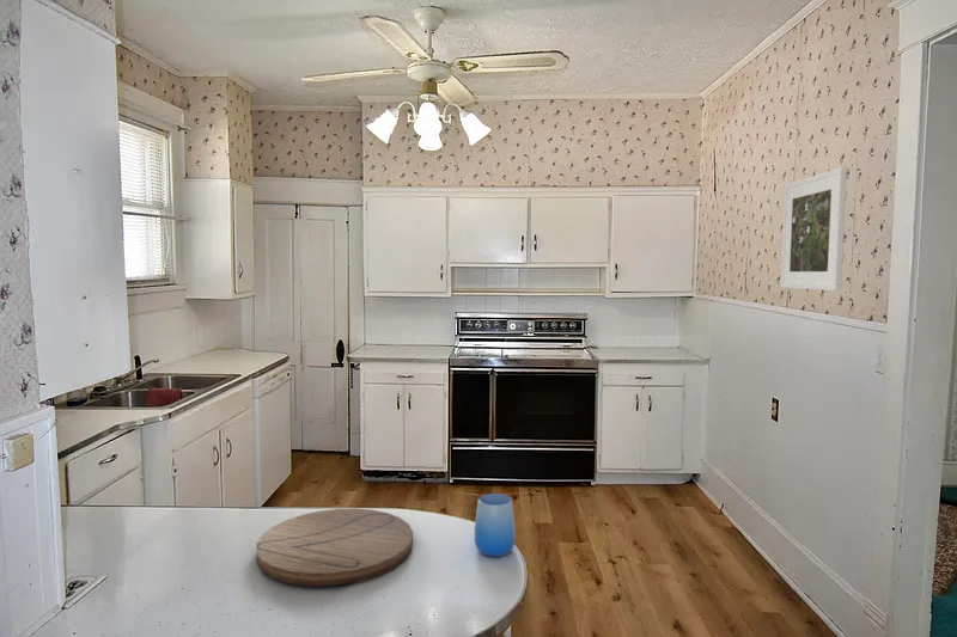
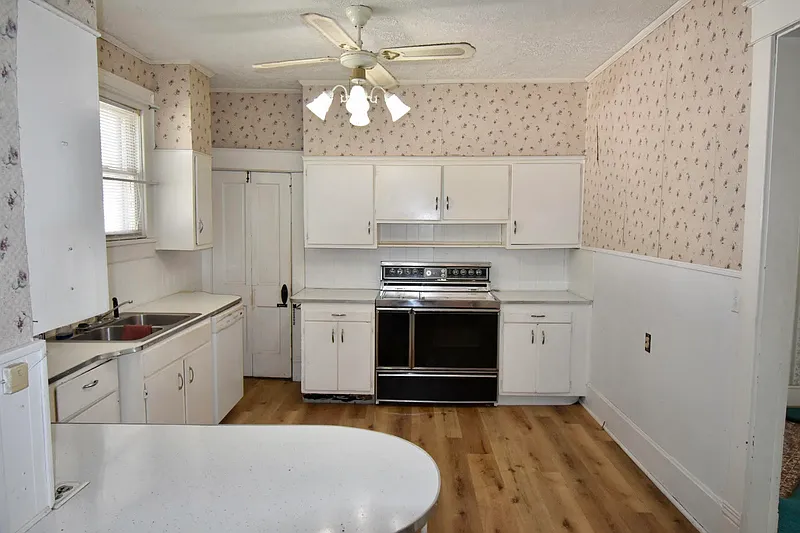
- cutting board [255,508,414,587]
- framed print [780,166,848,292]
- cup [474,492,517,558]
